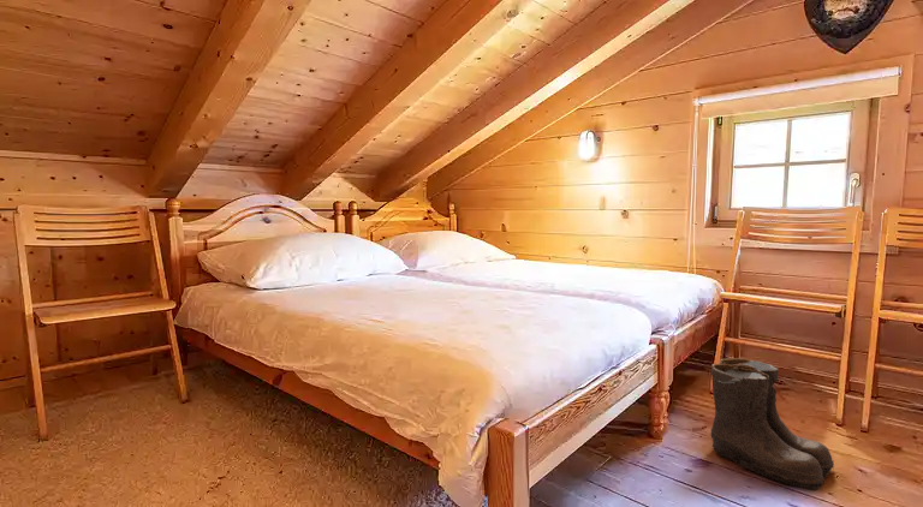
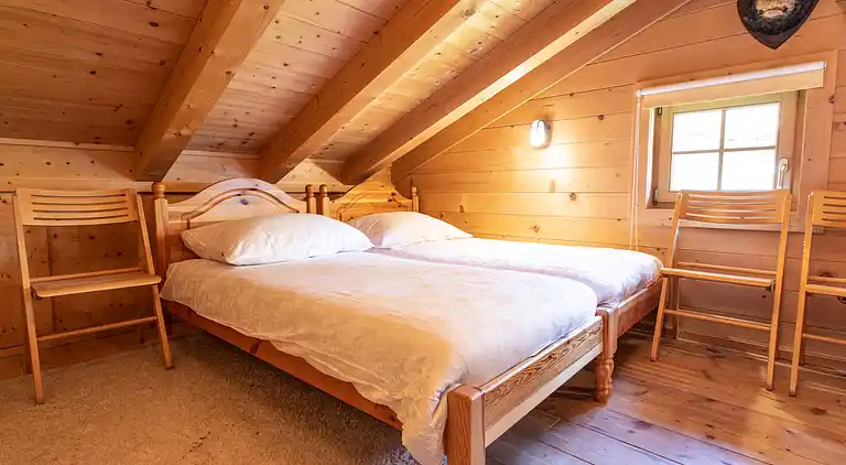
- boots [709,357,835,491]
